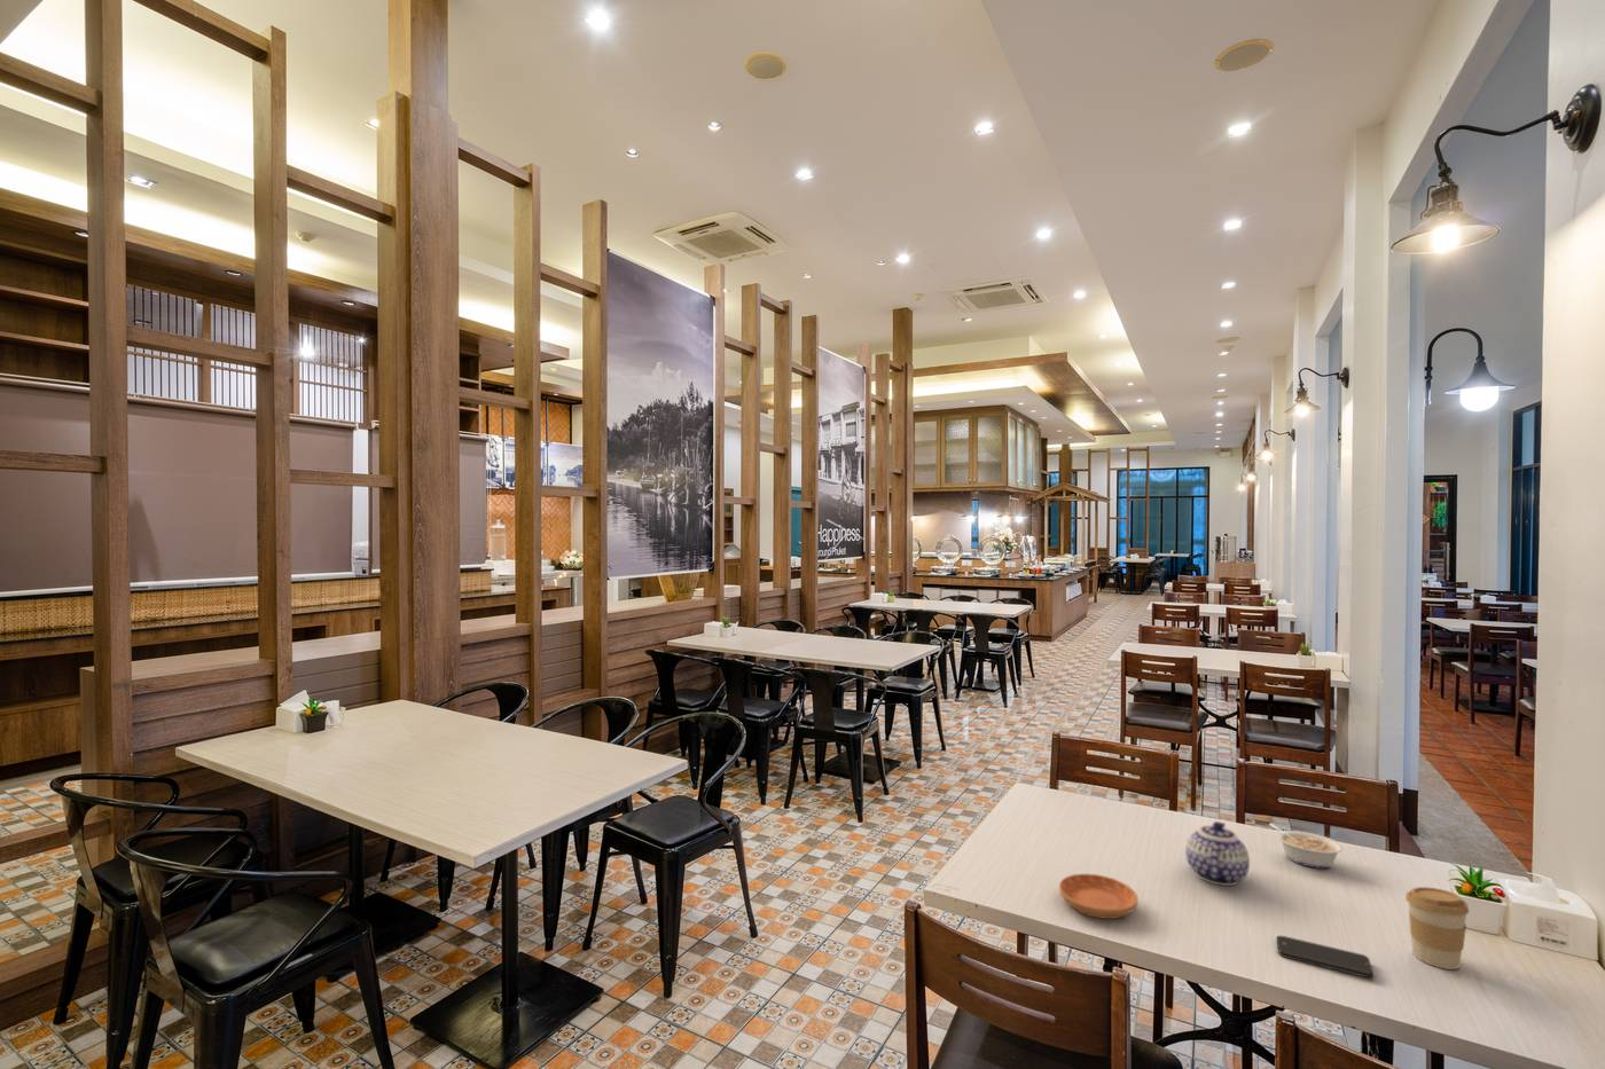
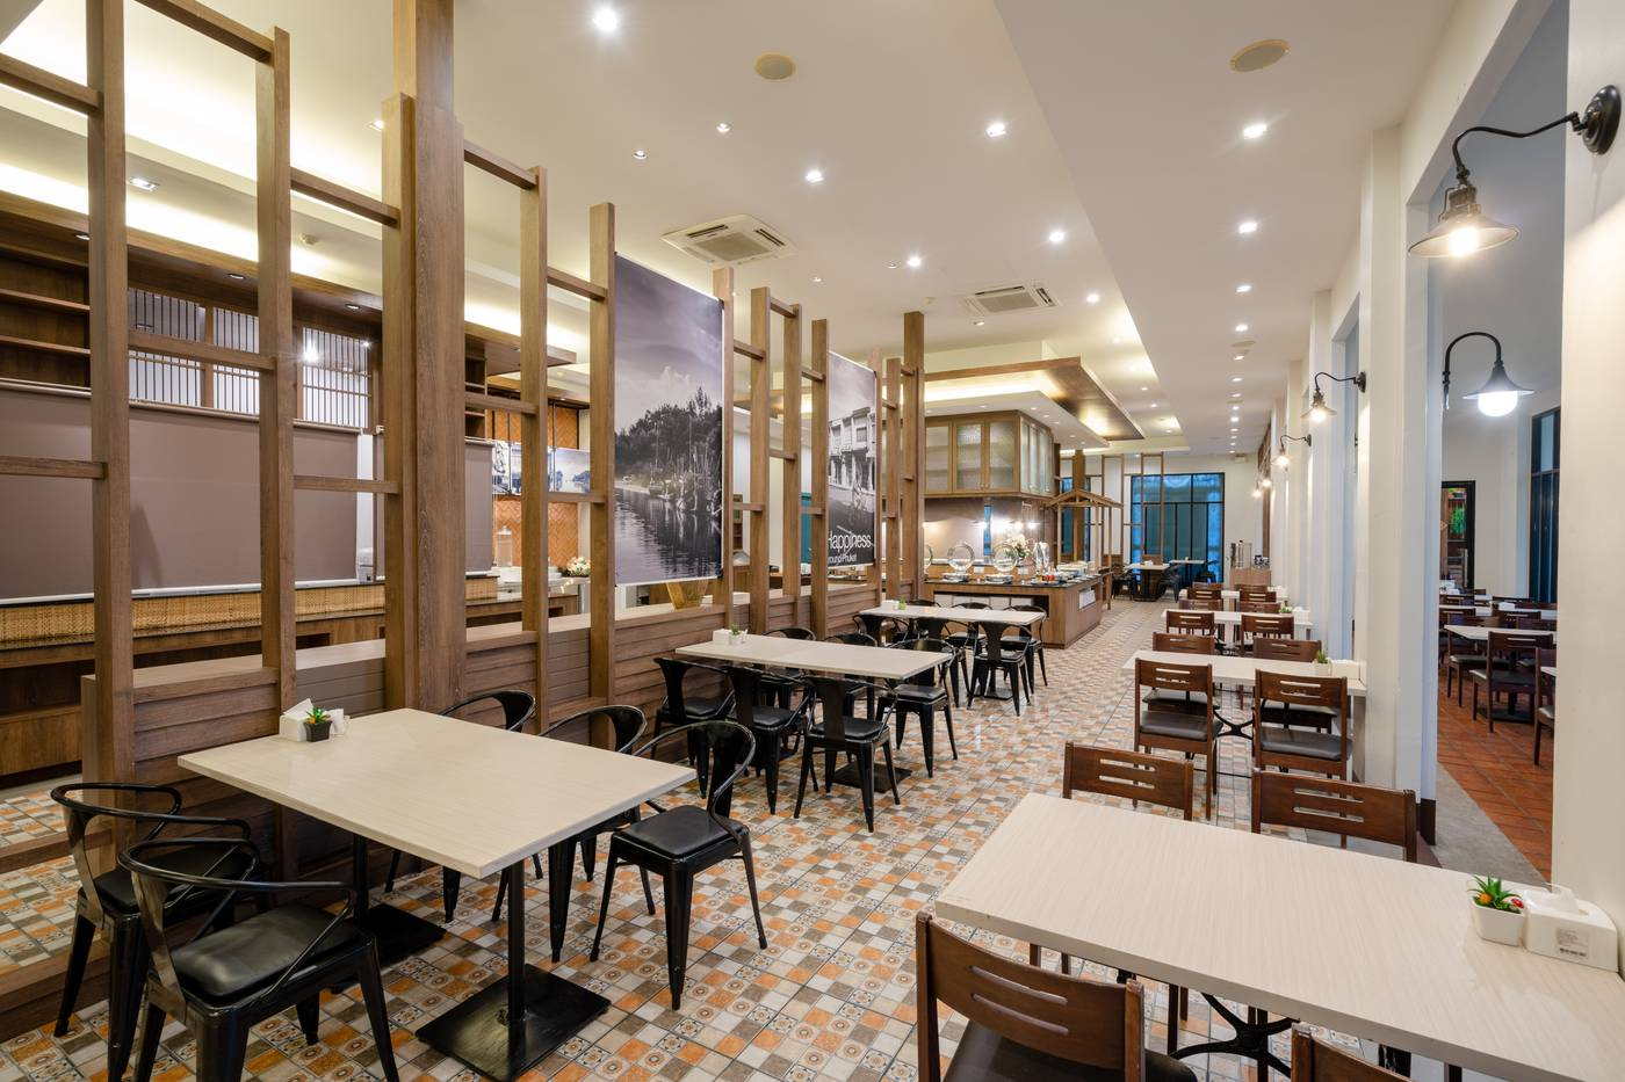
- smartphone [1276,935,1376,980]
- saucer [1058,873,1140,920]
- teapot [1184,821,1251,886]
- legume [1268,823,1345,870]
- coffee cup [1405,885,1470,970]
